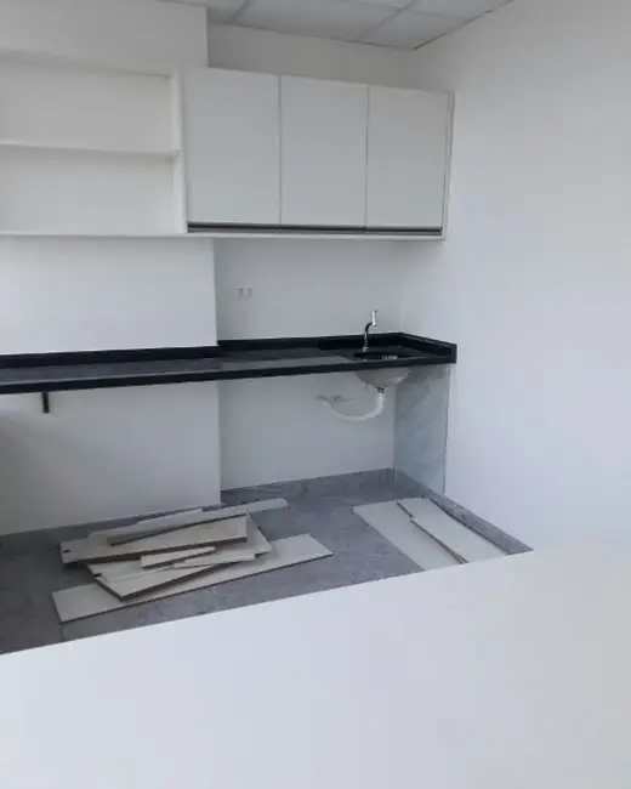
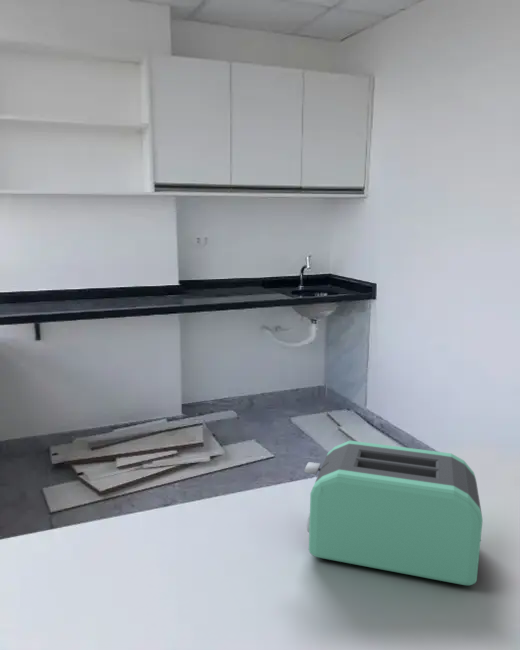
+ toaster [303,440,484,586]
